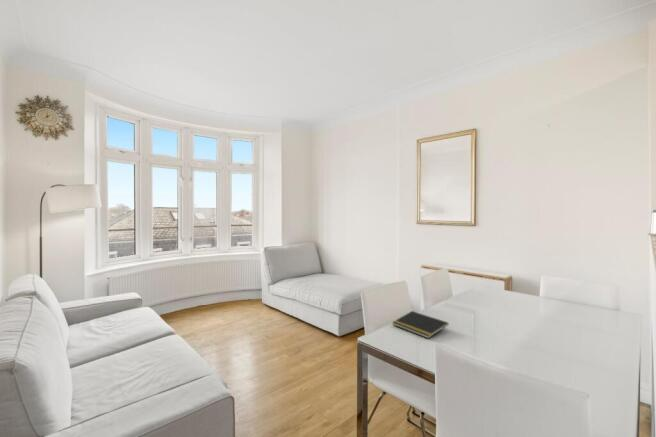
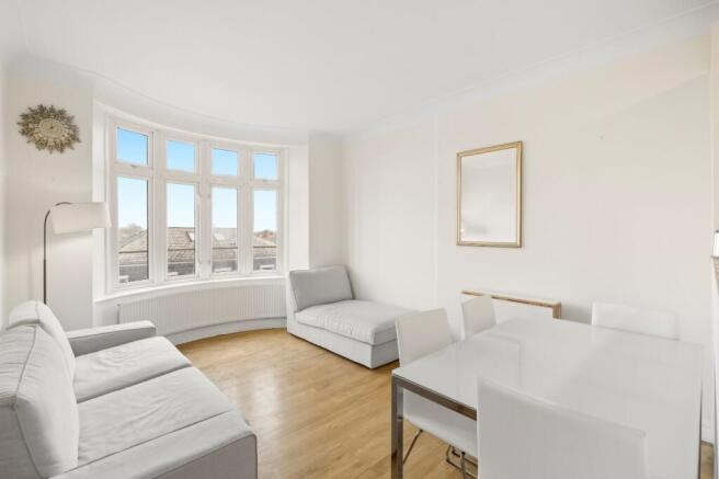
- notepad [391,310,449,339]
